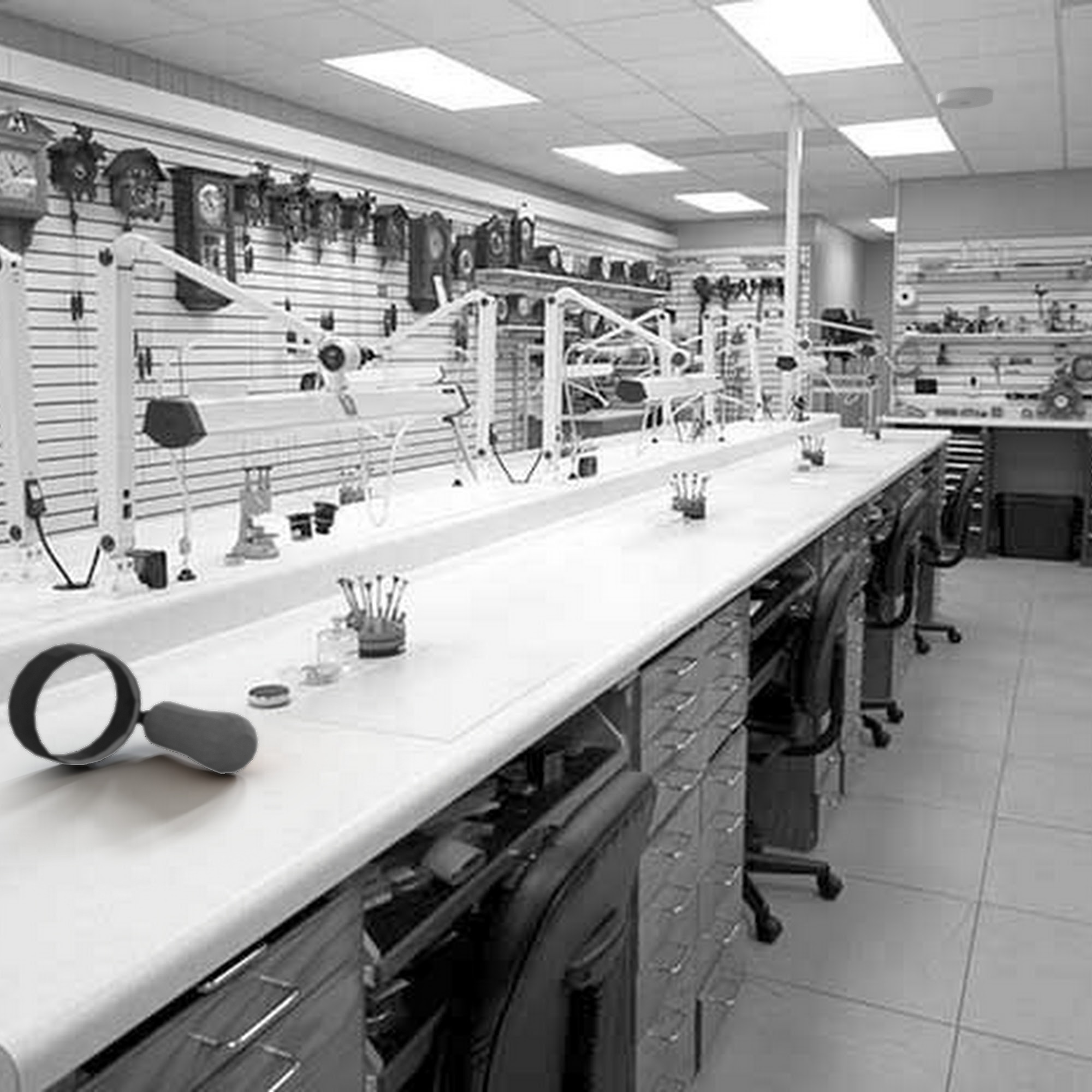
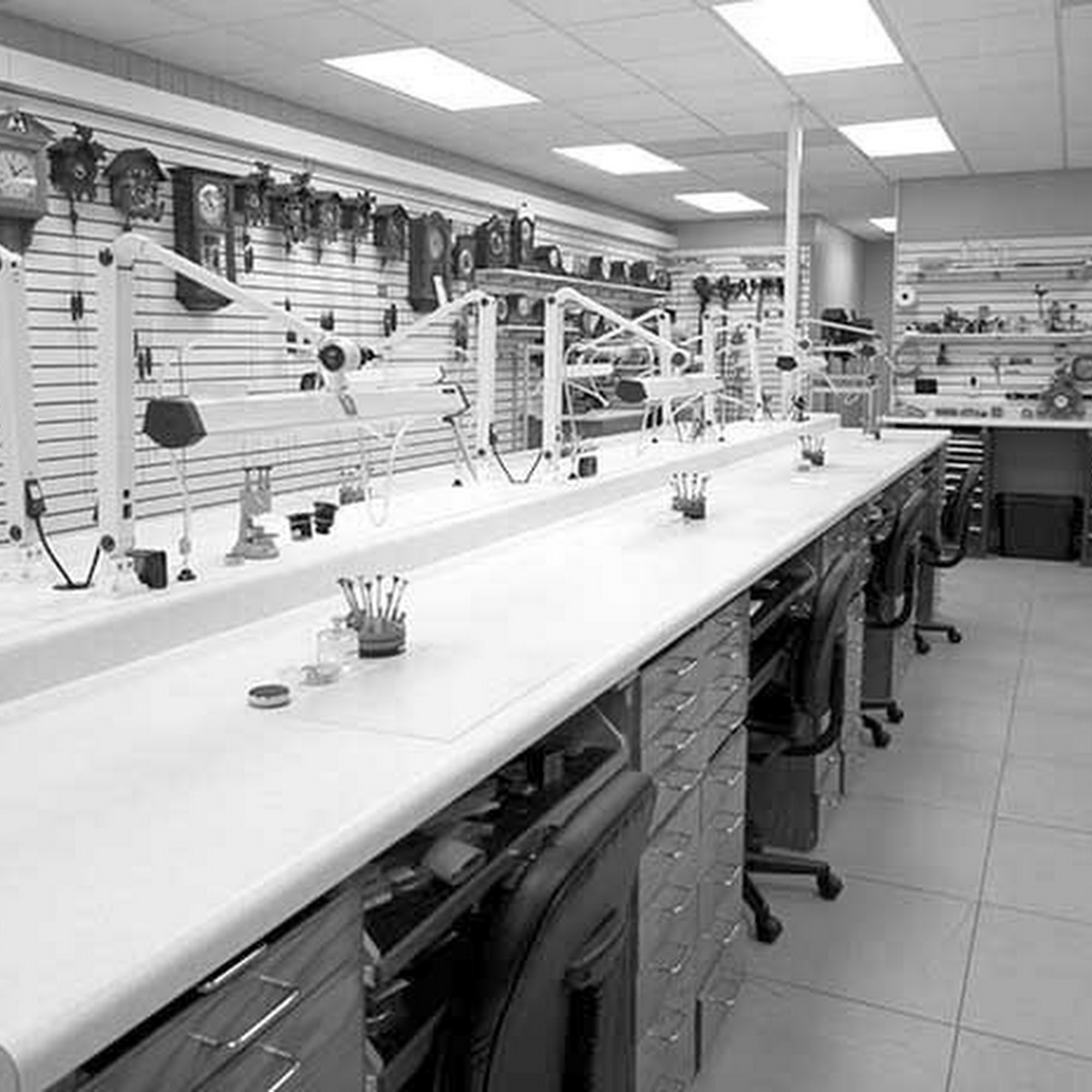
- magnifying glass [7,643,259,775]
- smoke detector [937,86,994,110]
